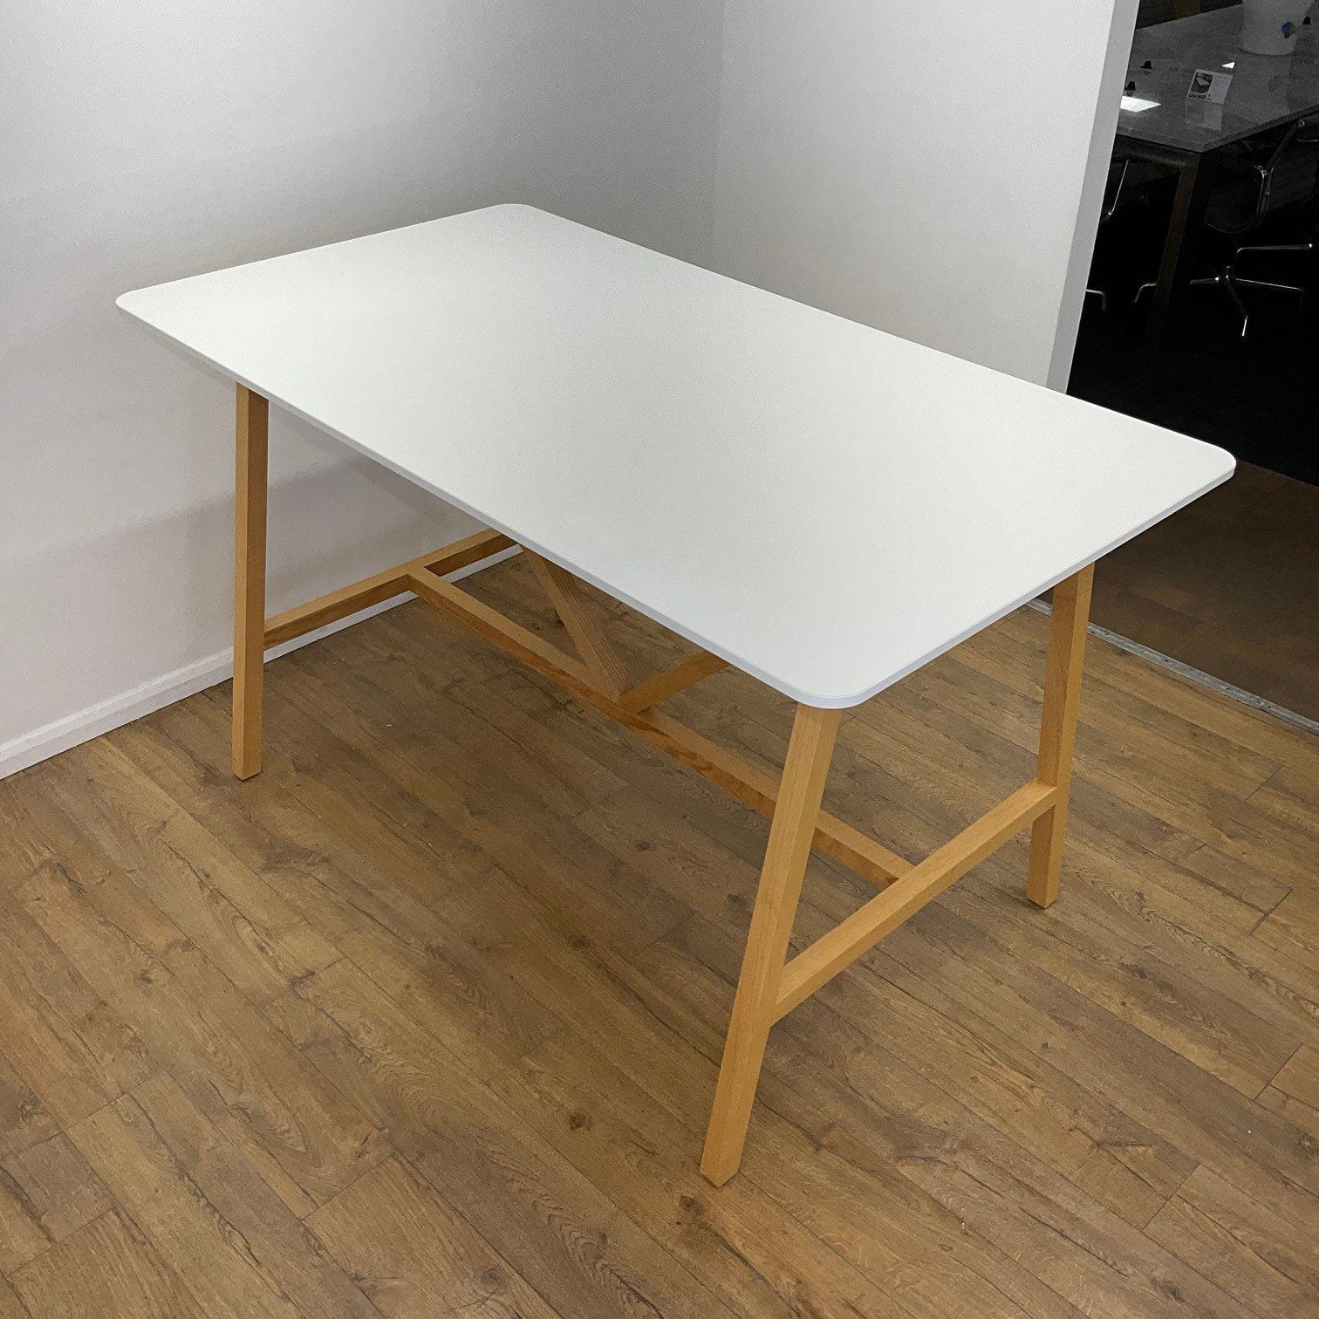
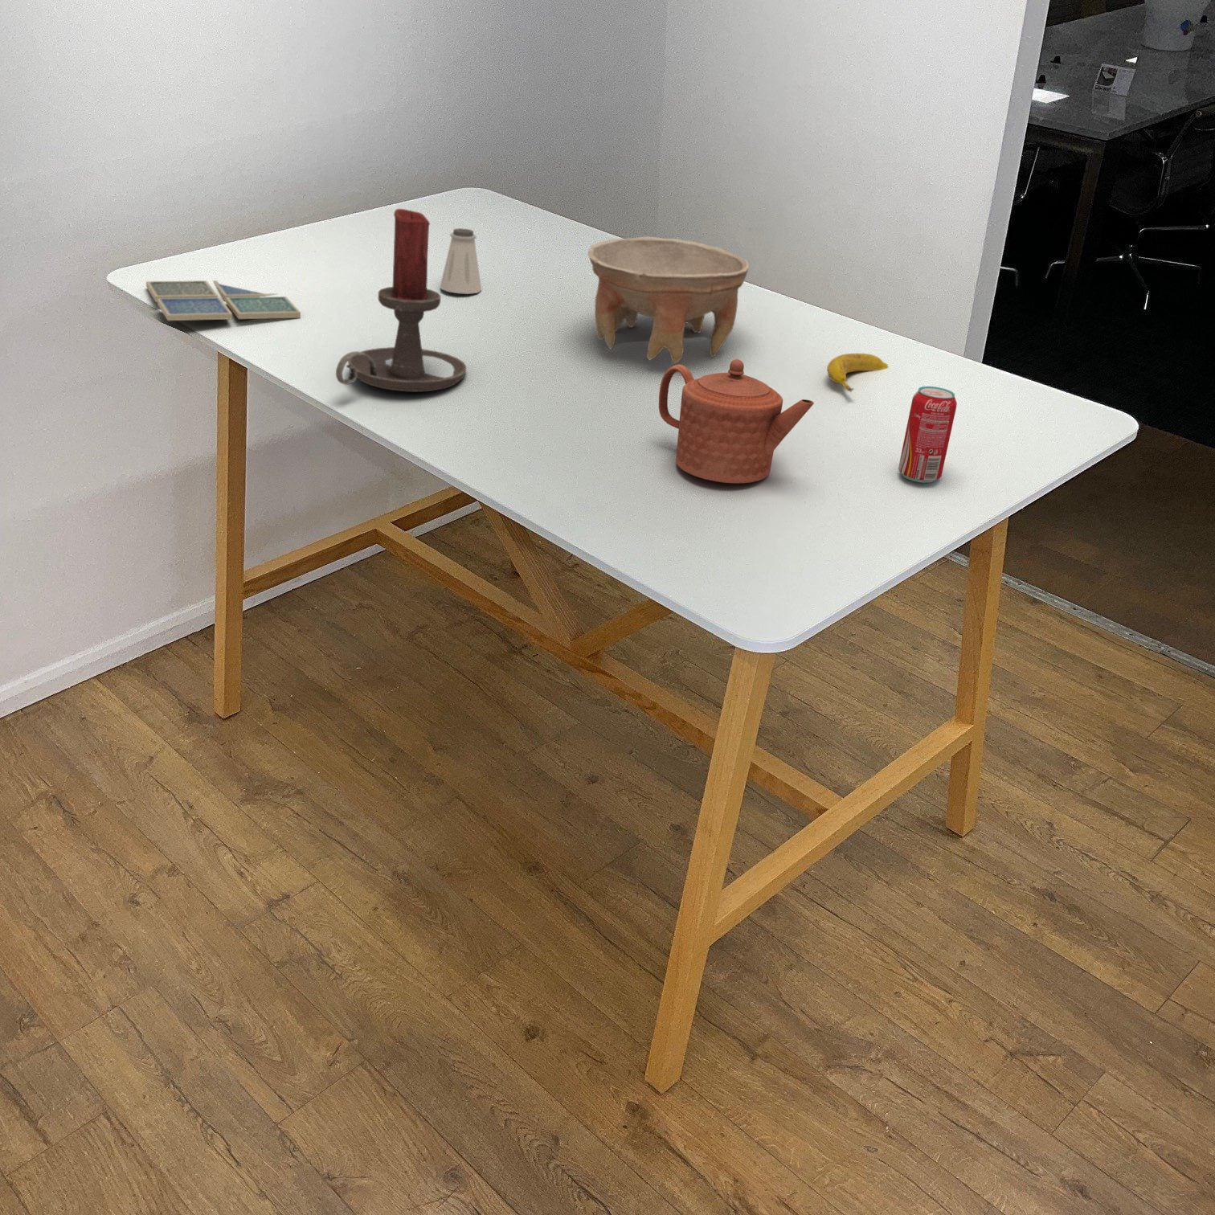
+ teapot [659,358,814,484]
+ banana [826,353,889,393]
+ candle holder [335,208,467,392]
+ bowl [586,236,750,365]
+ saltshaker [439,227,482,295]
+ beverage can [898,386,958,484]
+ drink coaster [146,279,302,322]
